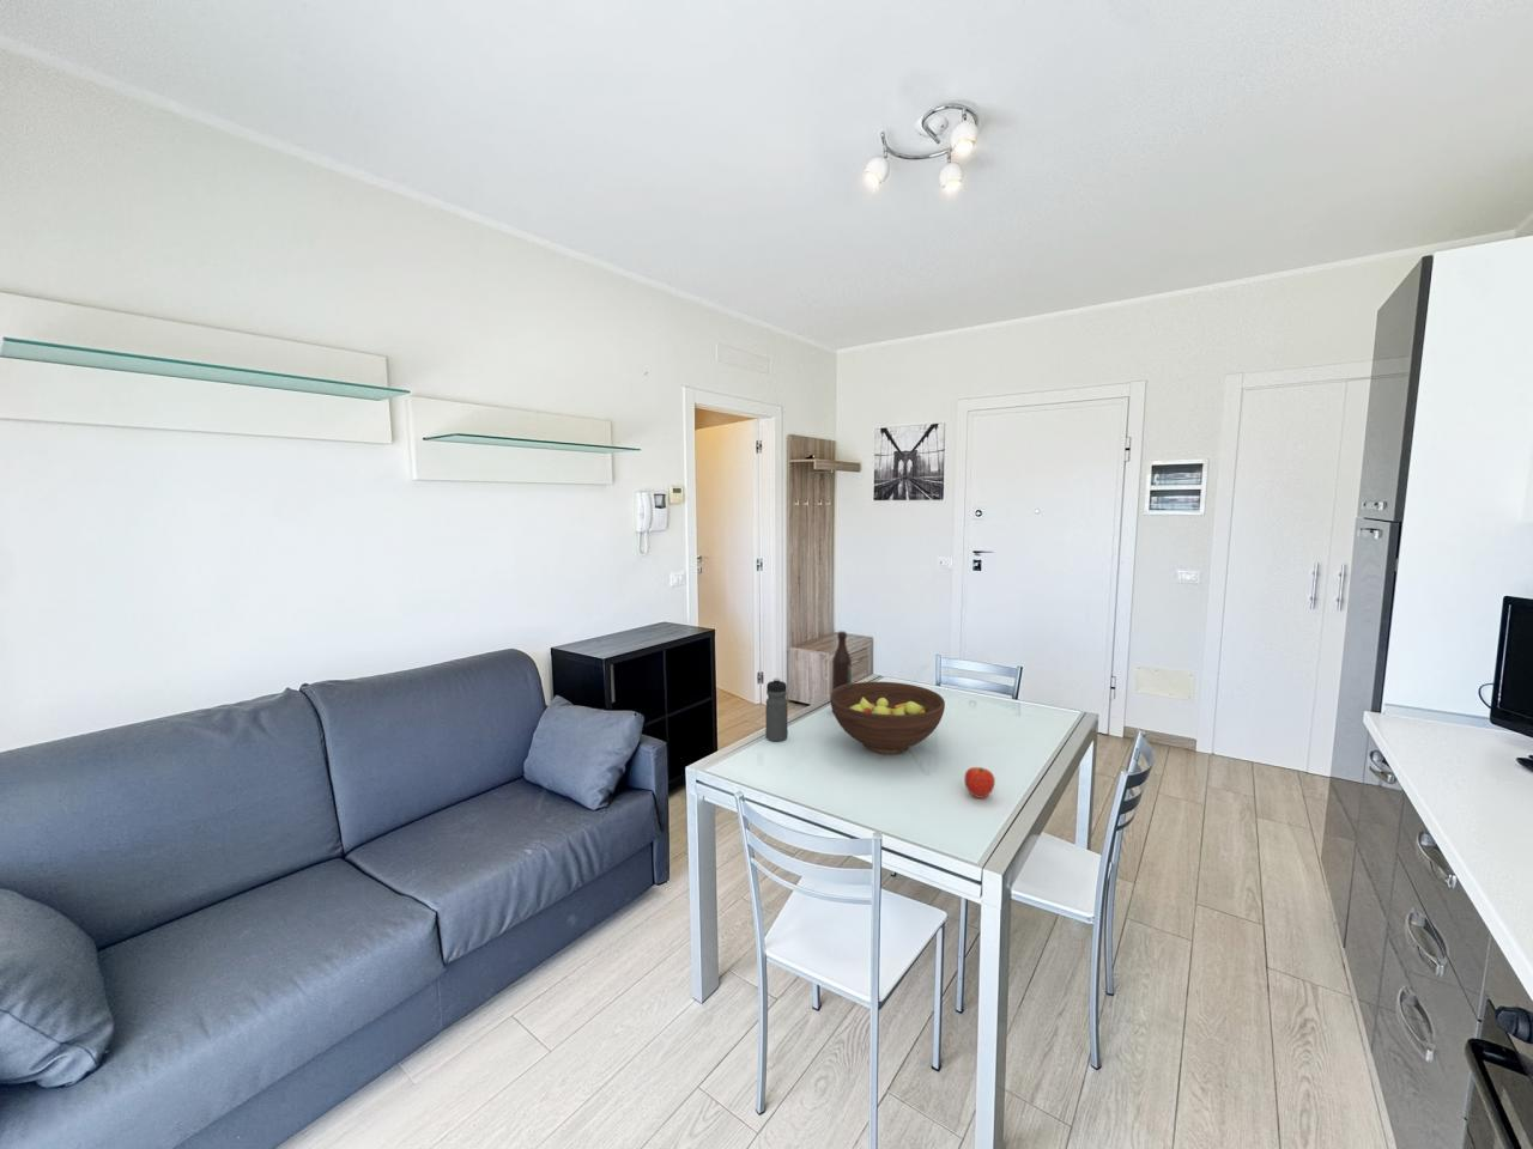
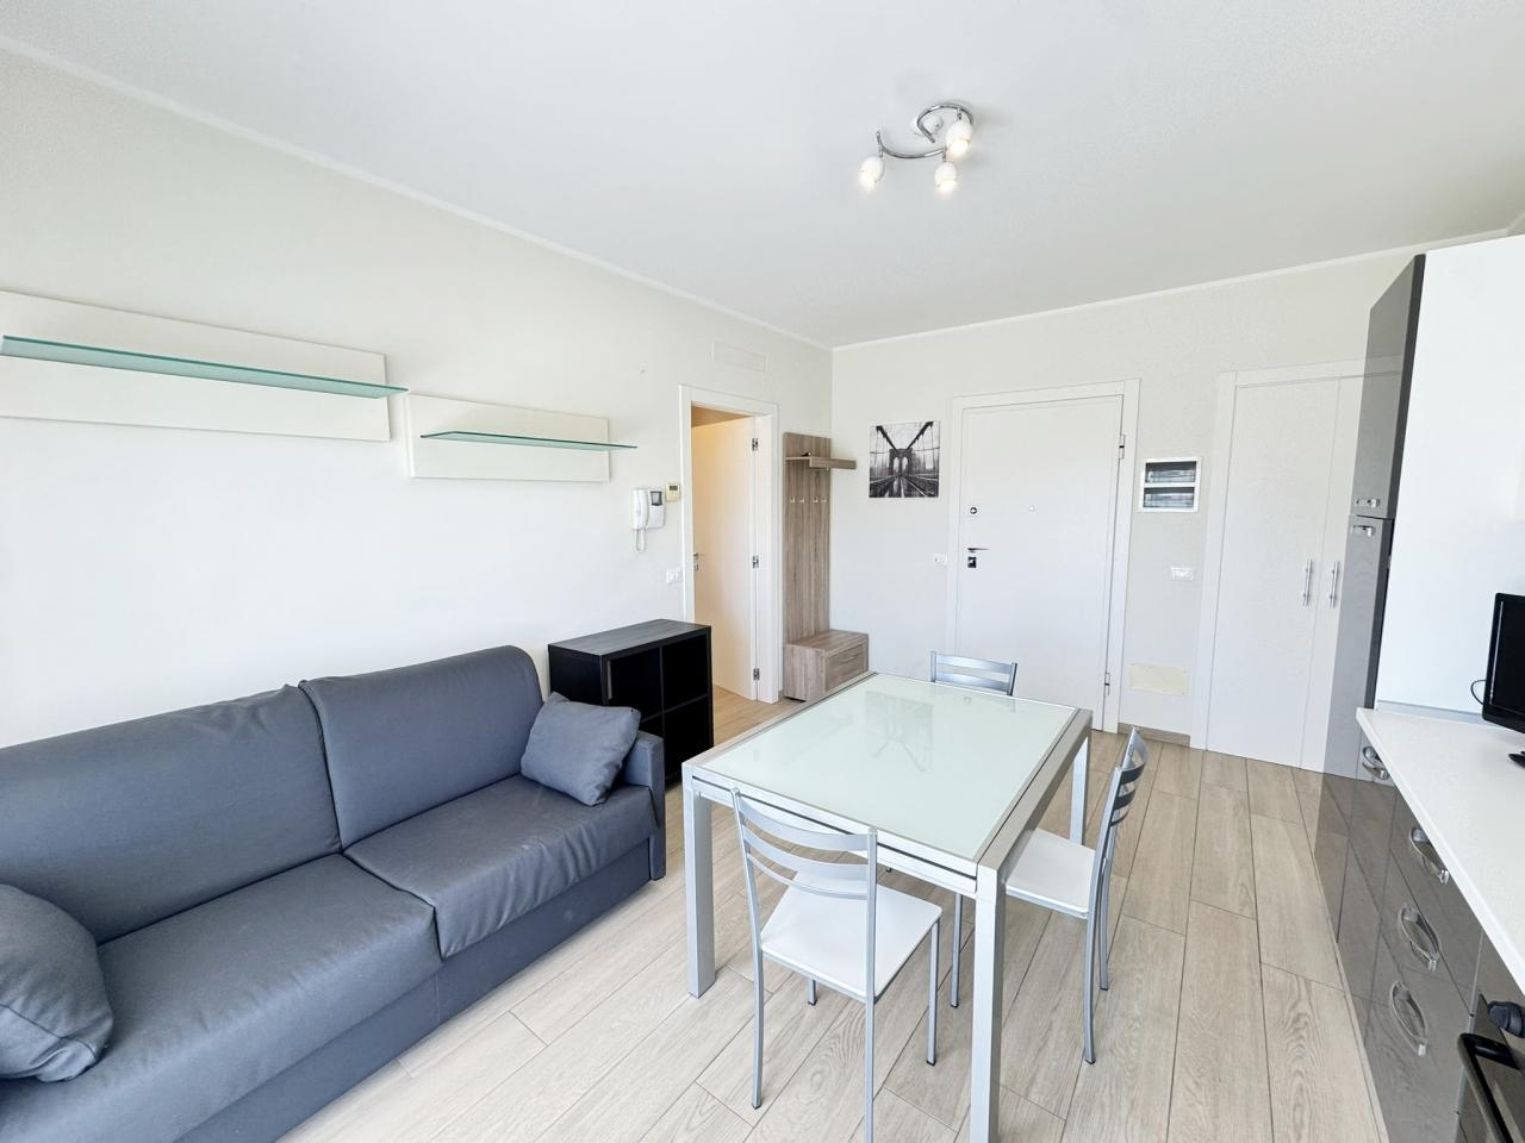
- fruit [963,766,997,799]
- fruit bowl [829,681,946,756]
- wine bottle [832,630,852,715]
- water bottle [765,677,788,742]
